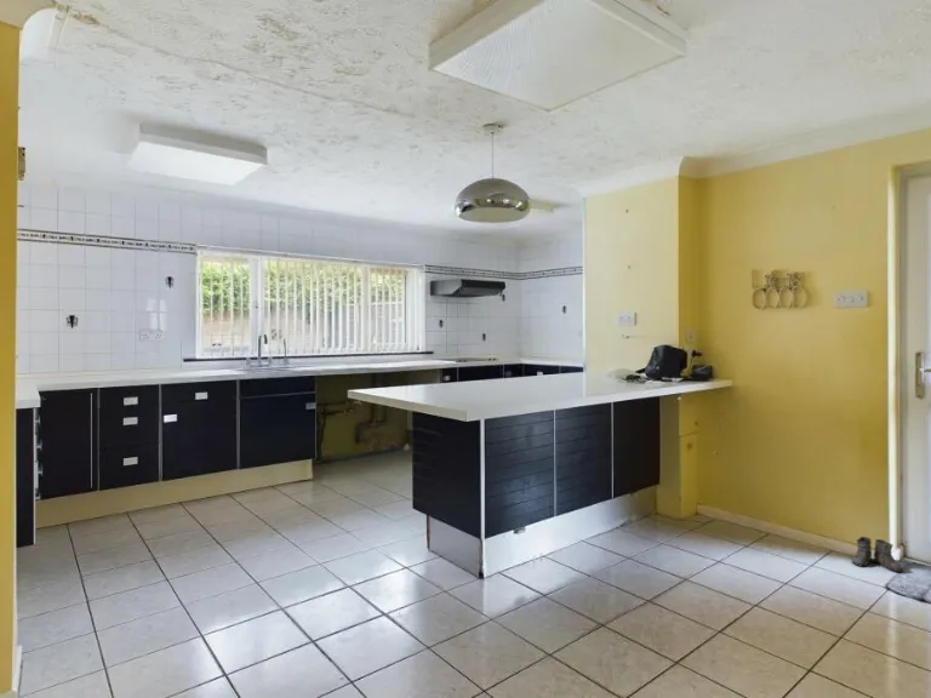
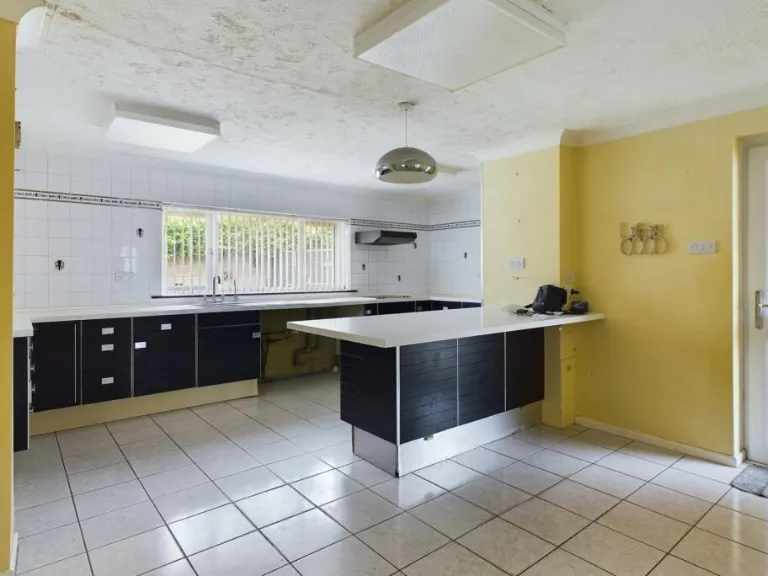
- boots [847,536,903,573]
